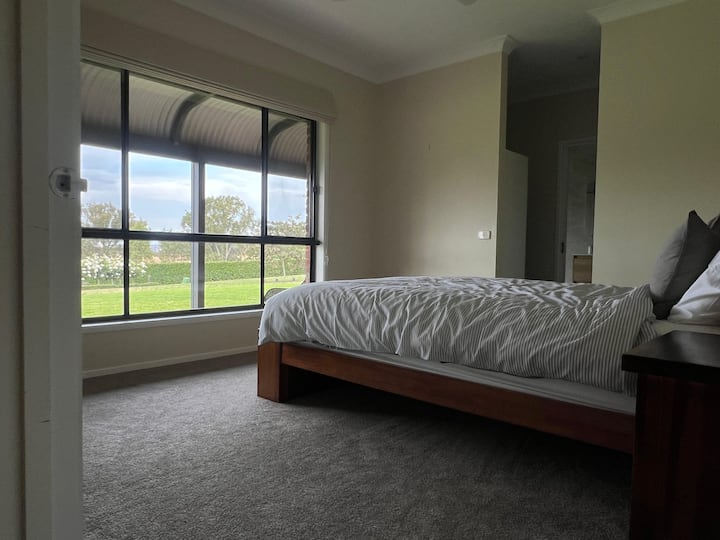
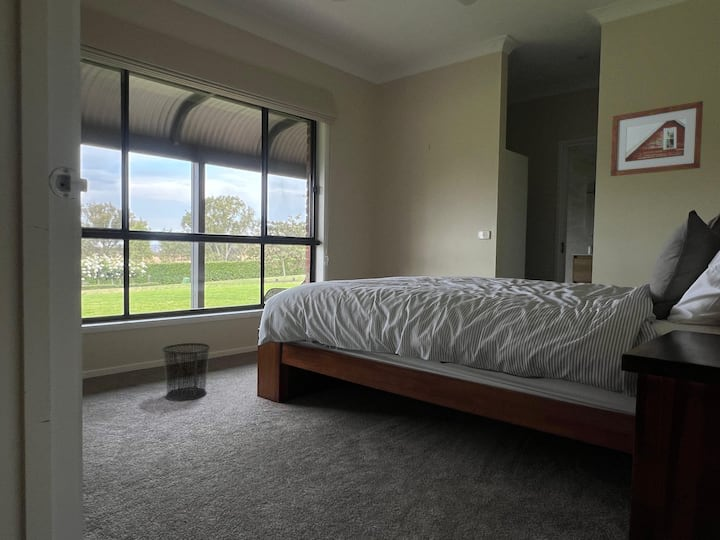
+ picture frame [610,100,704,177]
+ waste bin [161,342,211,402]
